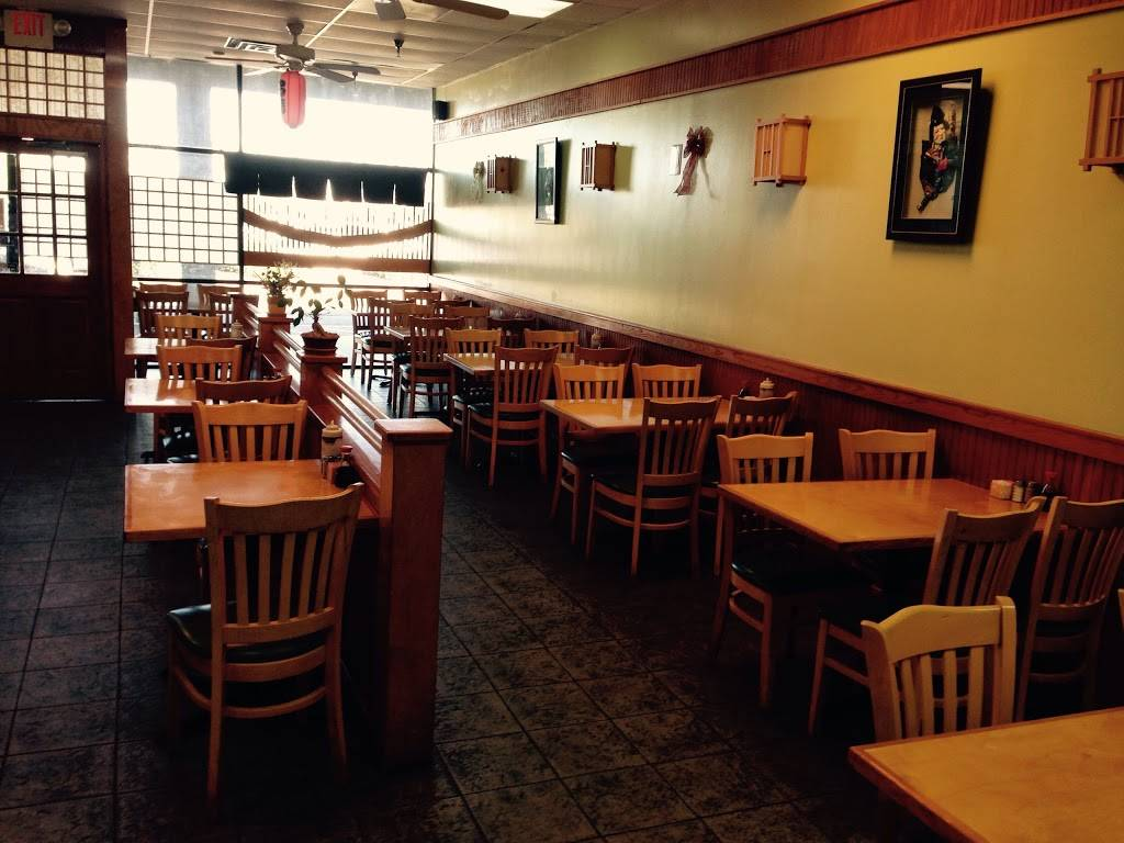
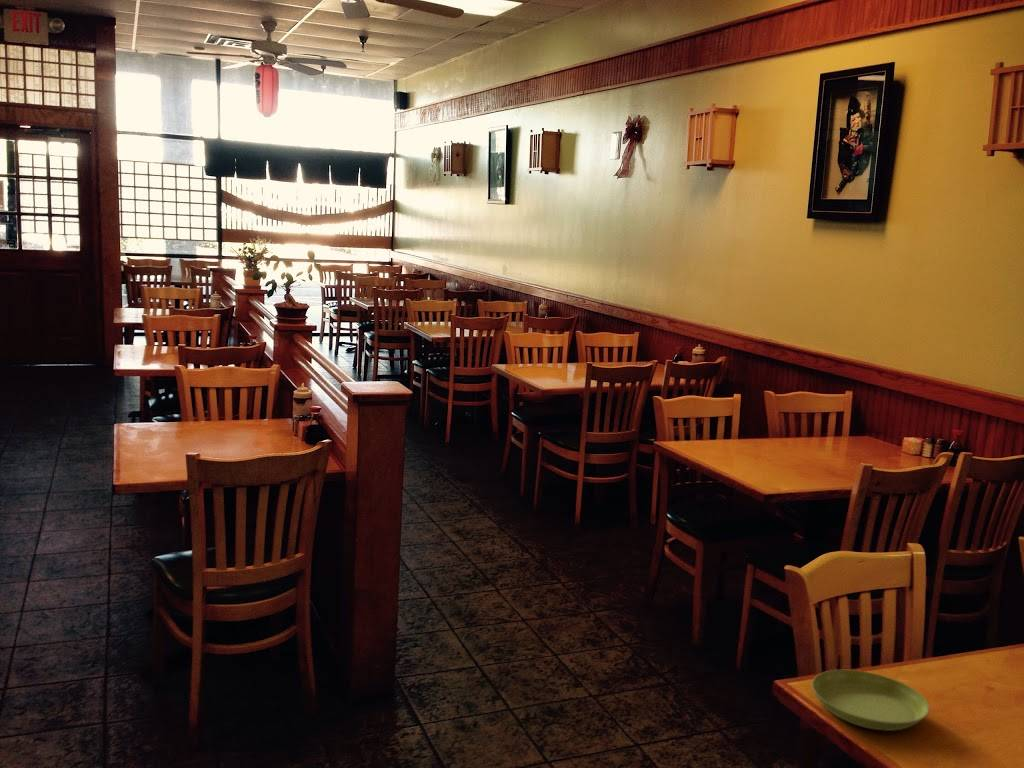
+ saucer [811,669,930,732]
